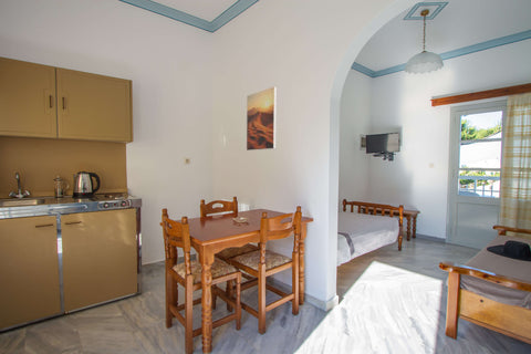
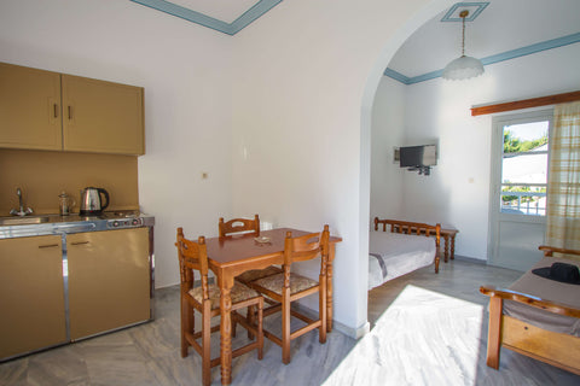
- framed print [246,85,278,152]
